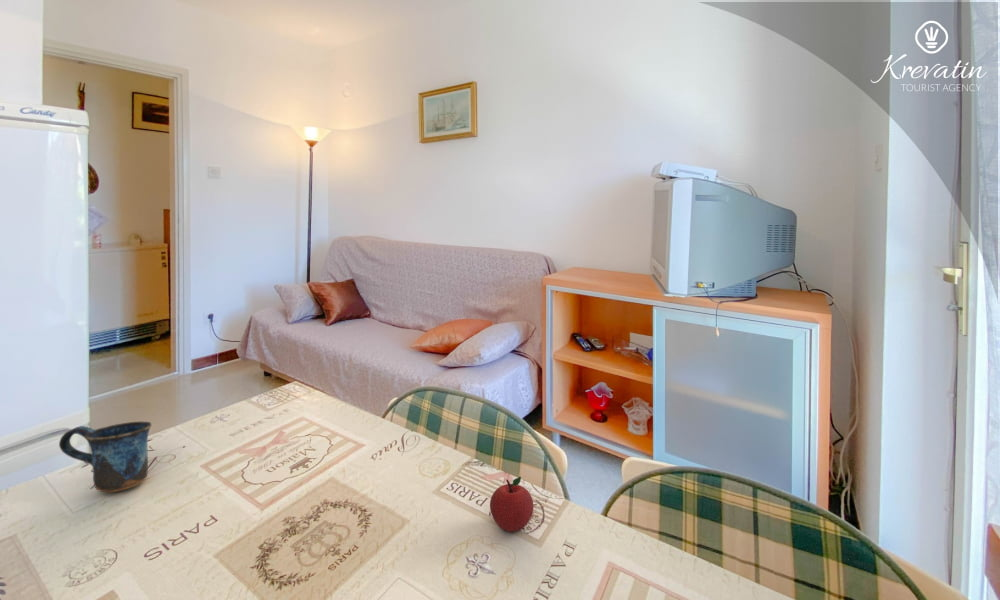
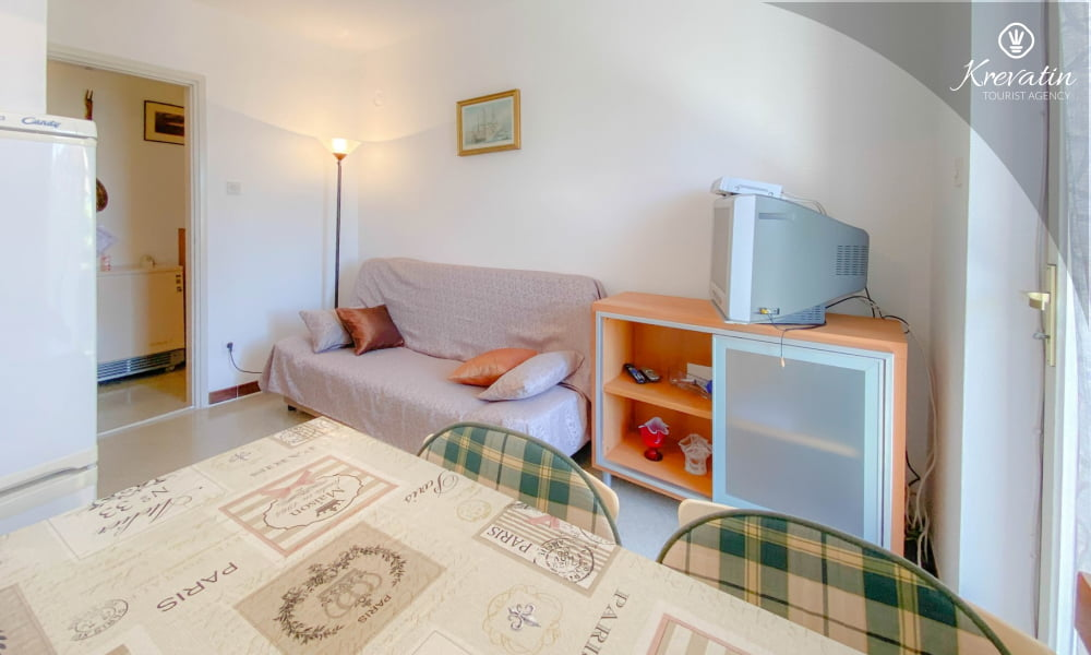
- apple [489,475,534,533]
- mug [58,421,153,493]
